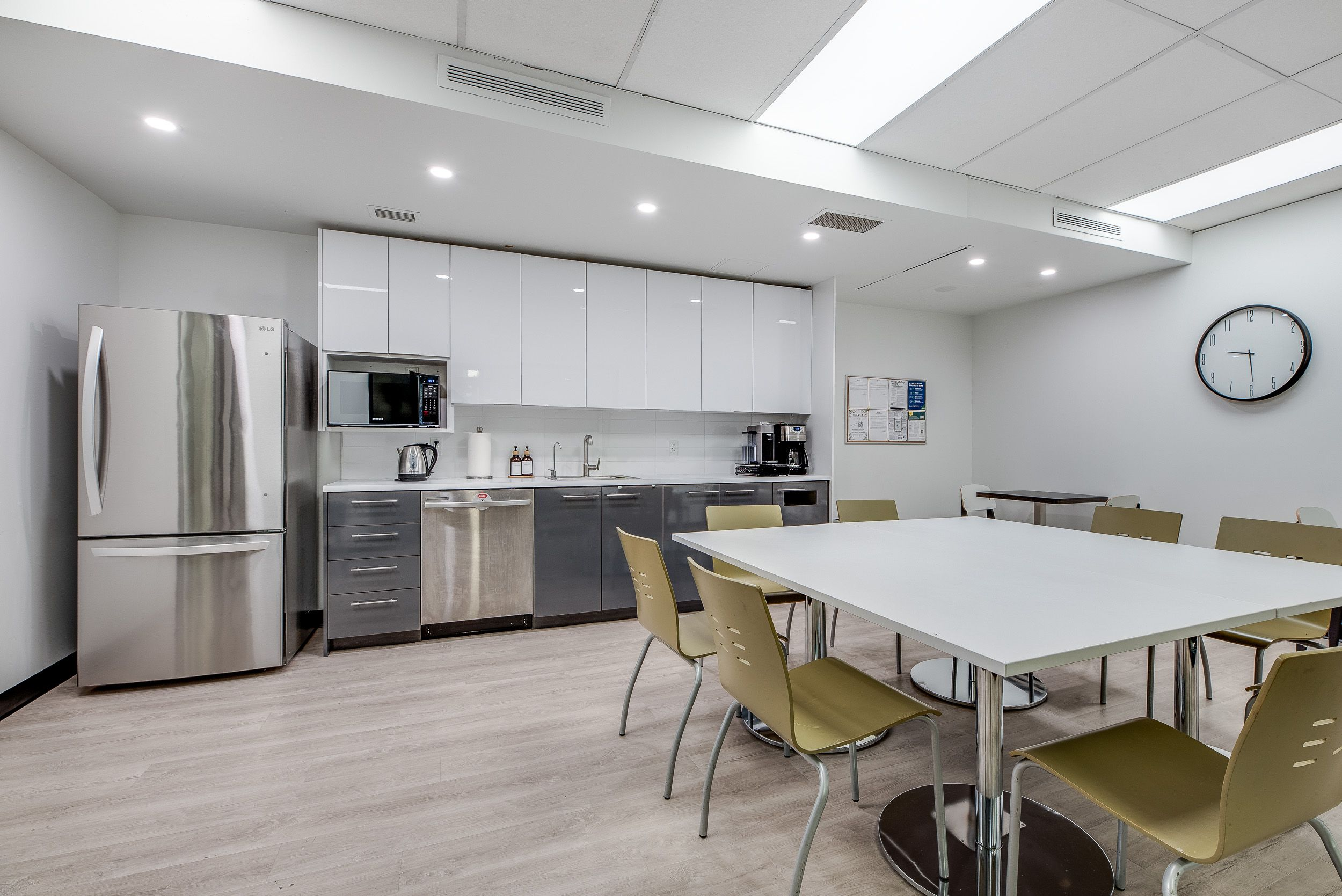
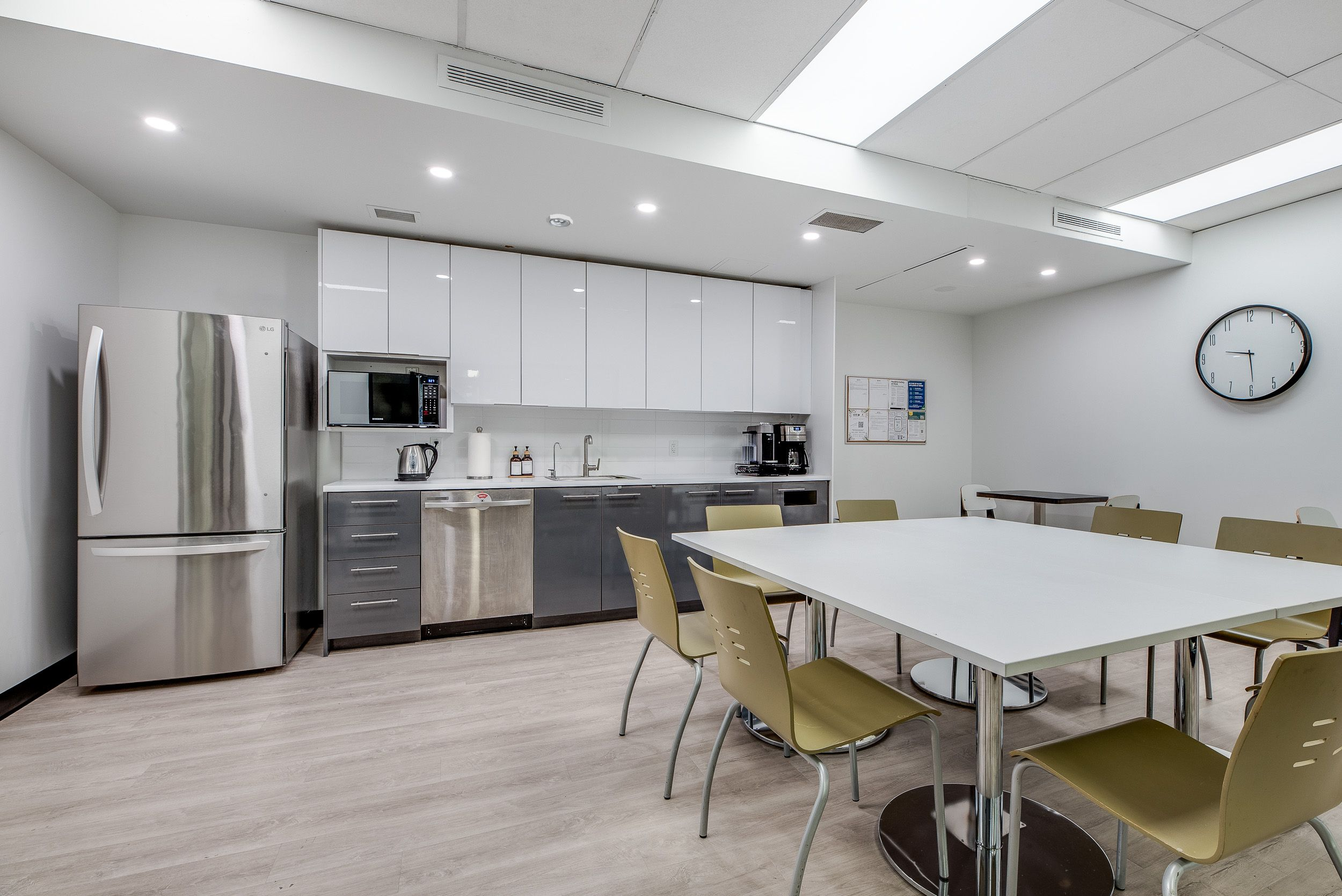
+ smoke detector [546,214,573,228]
